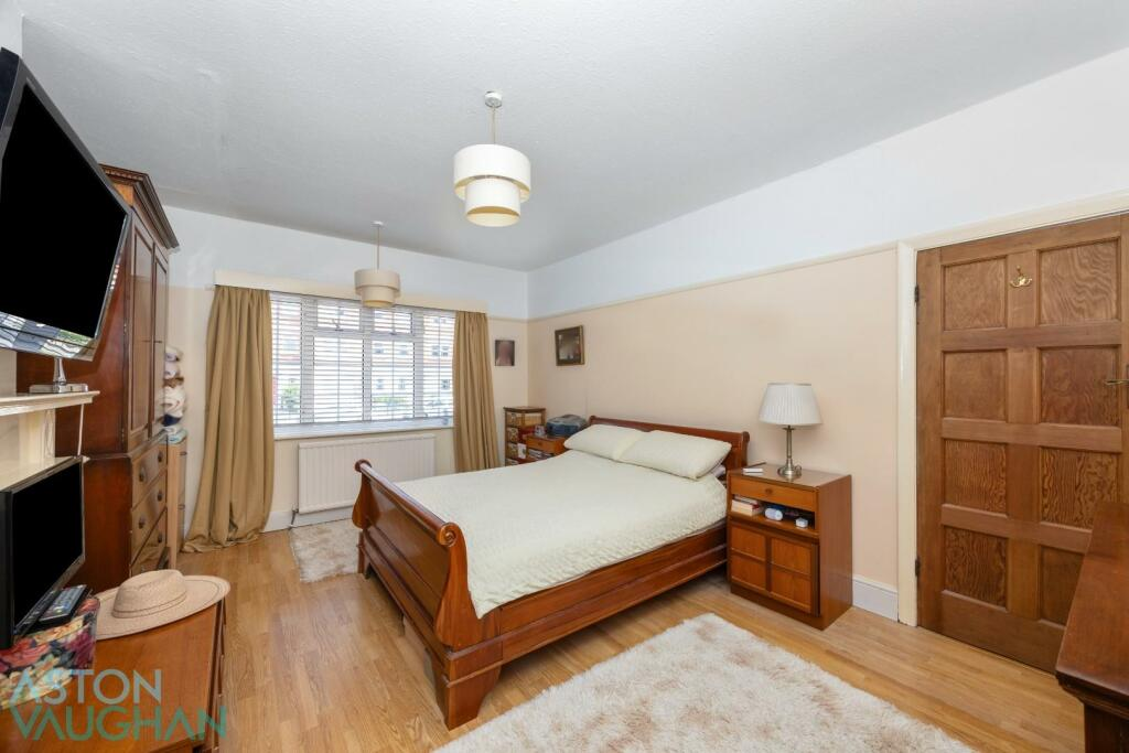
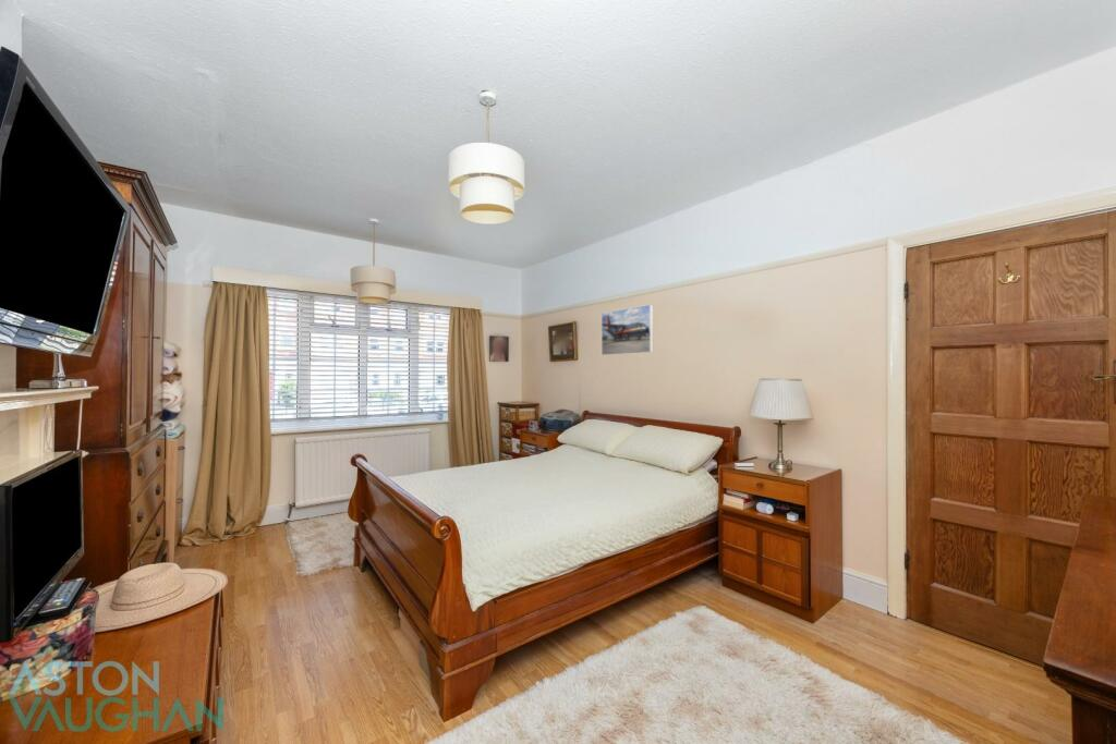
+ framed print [601,304,654,356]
